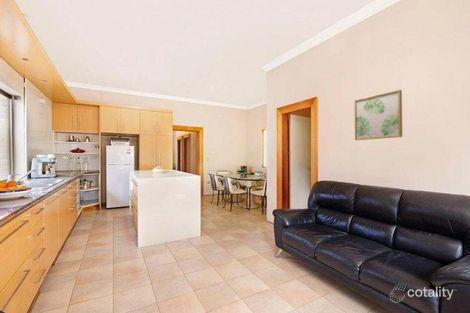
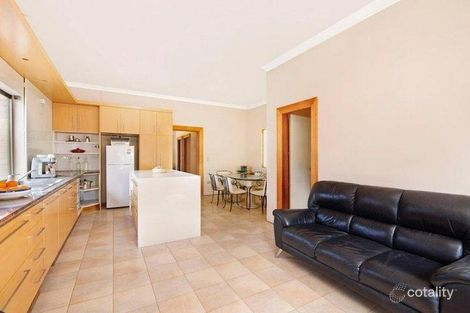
- wall art [353,89,403,141]
